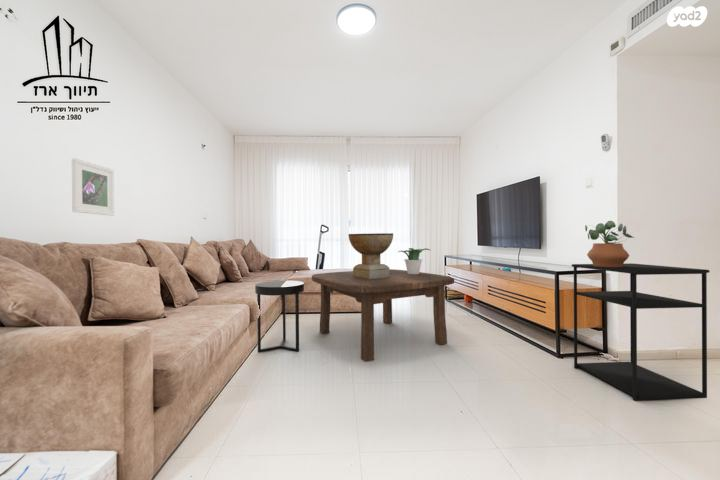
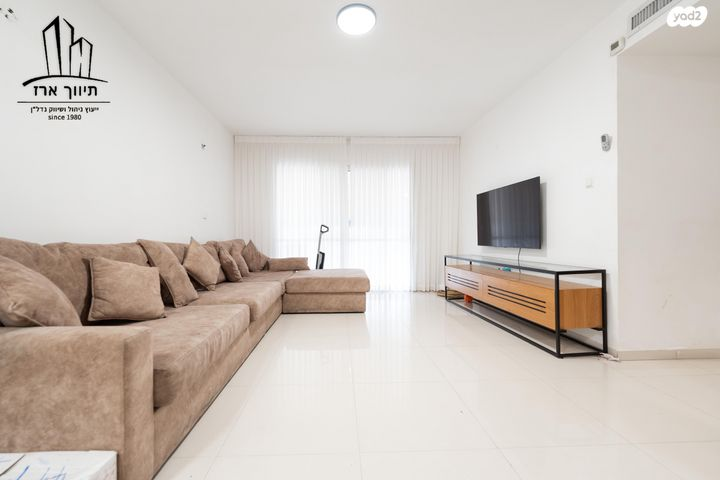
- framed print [71,157,115,217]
- potted plant [584,220,635,267]
- shelving unit [571,262,710,402]
- decorative bowl [348,232,394,279]
- side table [254,280,305,354]
- potted plant [398,247,432,274]
- coffee table [311,268,455,363]
